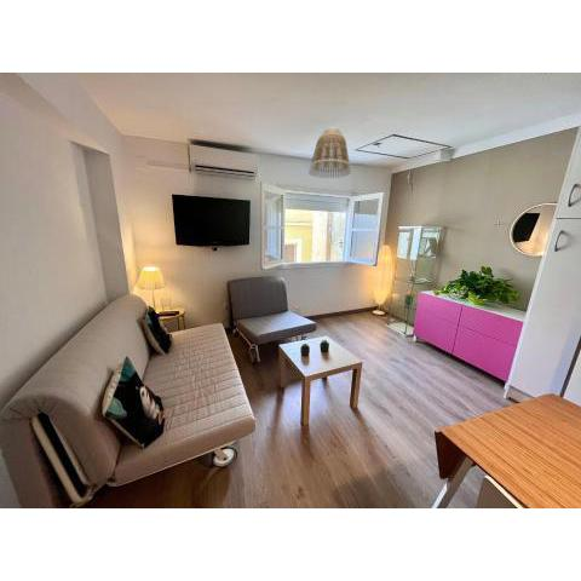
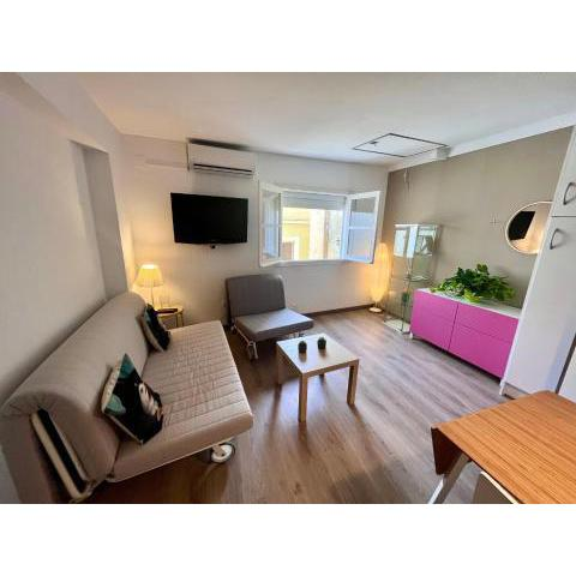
- lamp shade [307,126,352,179]
